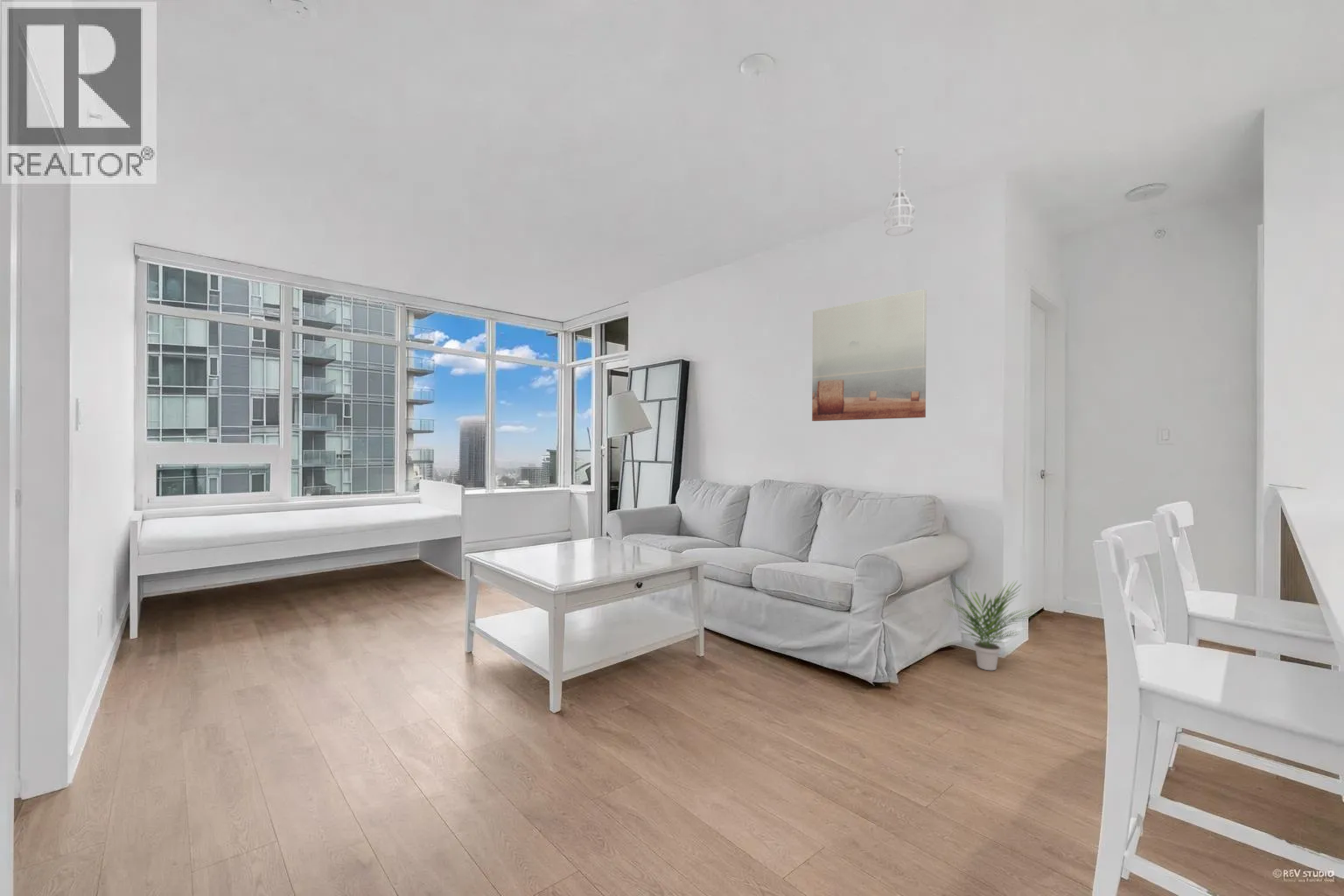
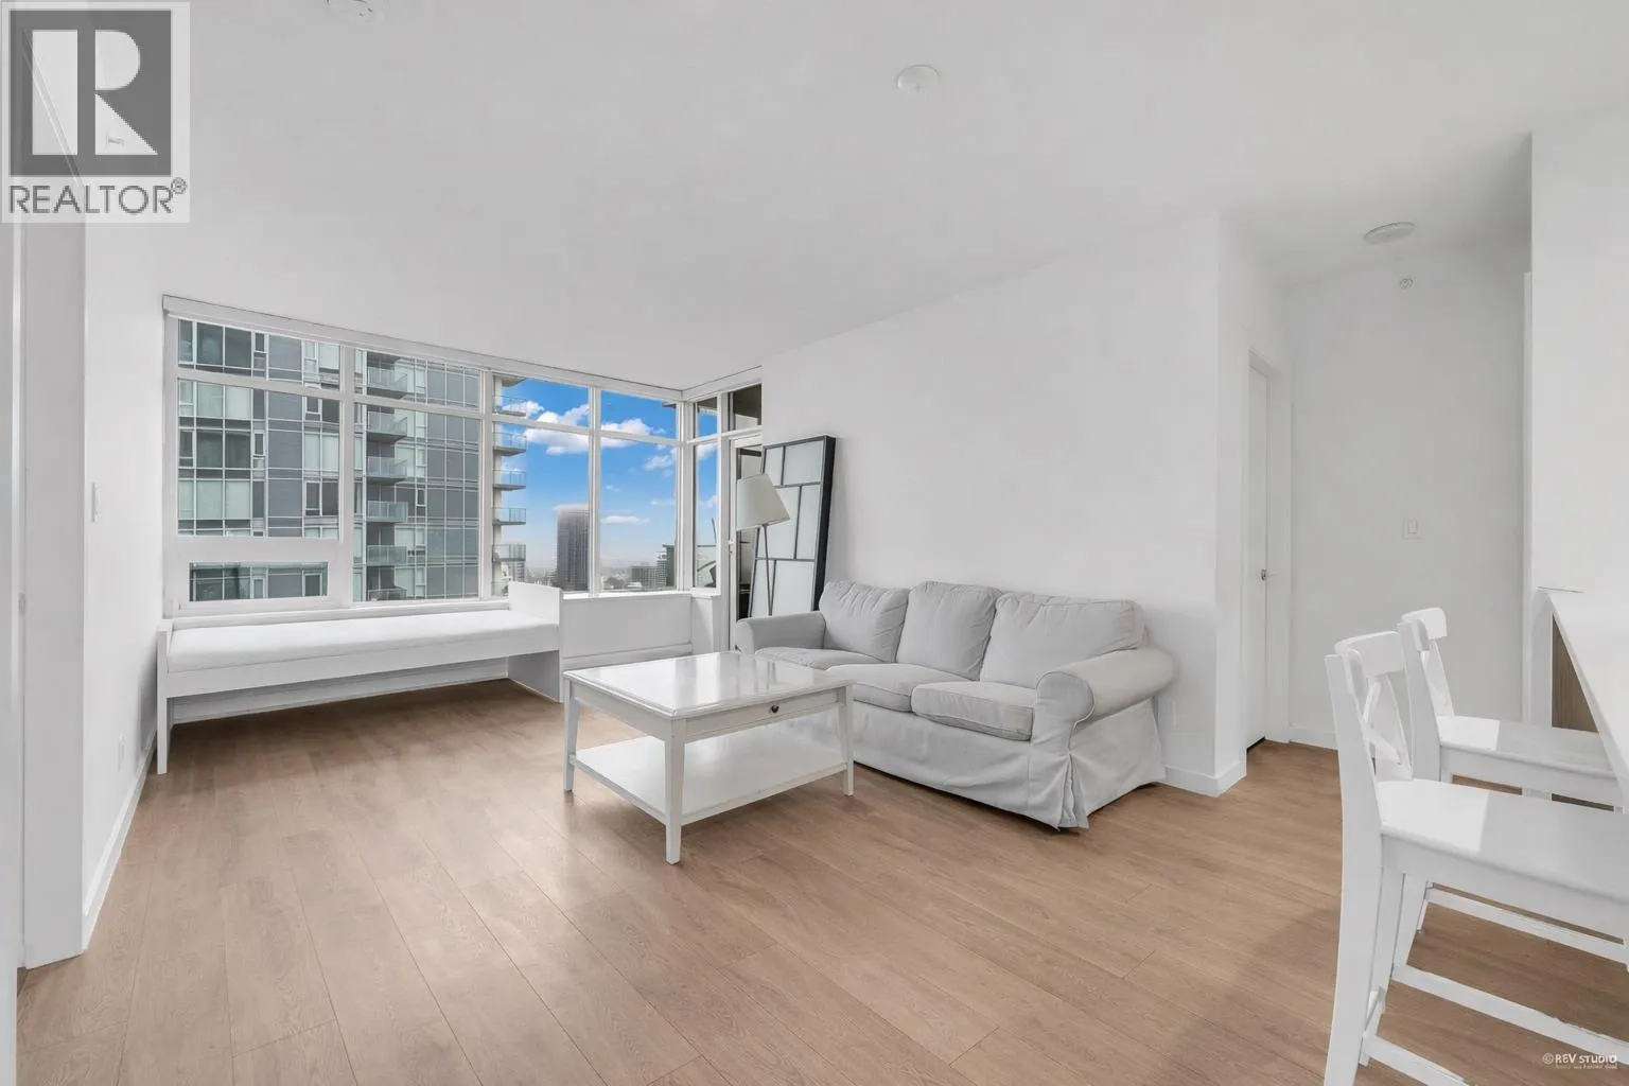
- potted plant [942,577,1037,671]
- wall art [811,289,928,422]
- pendant light [883,146,916,236]
